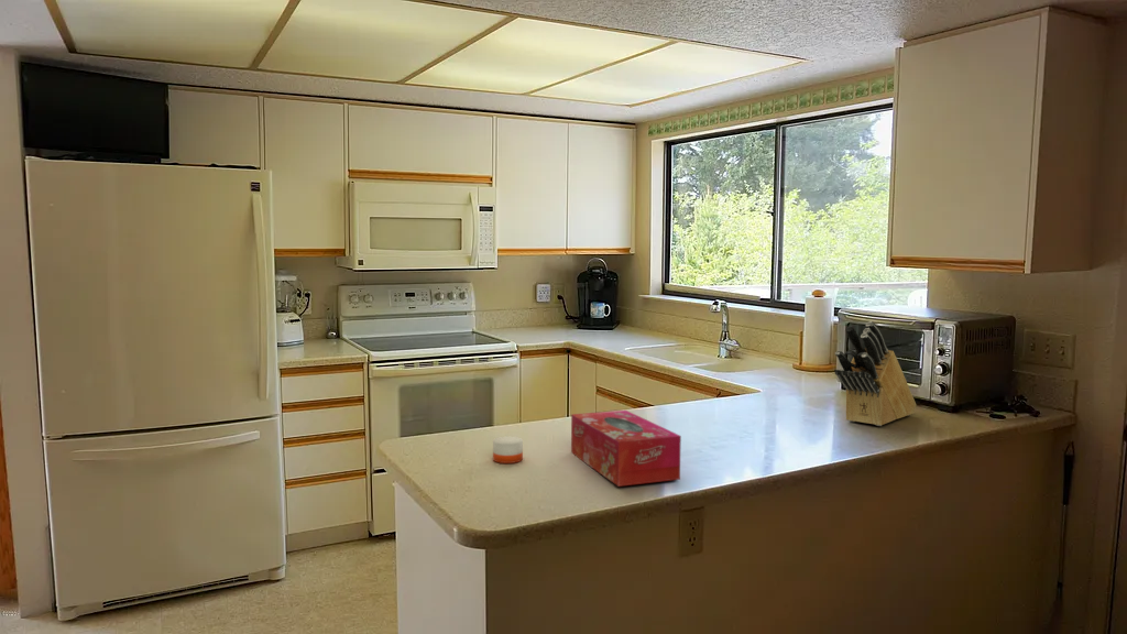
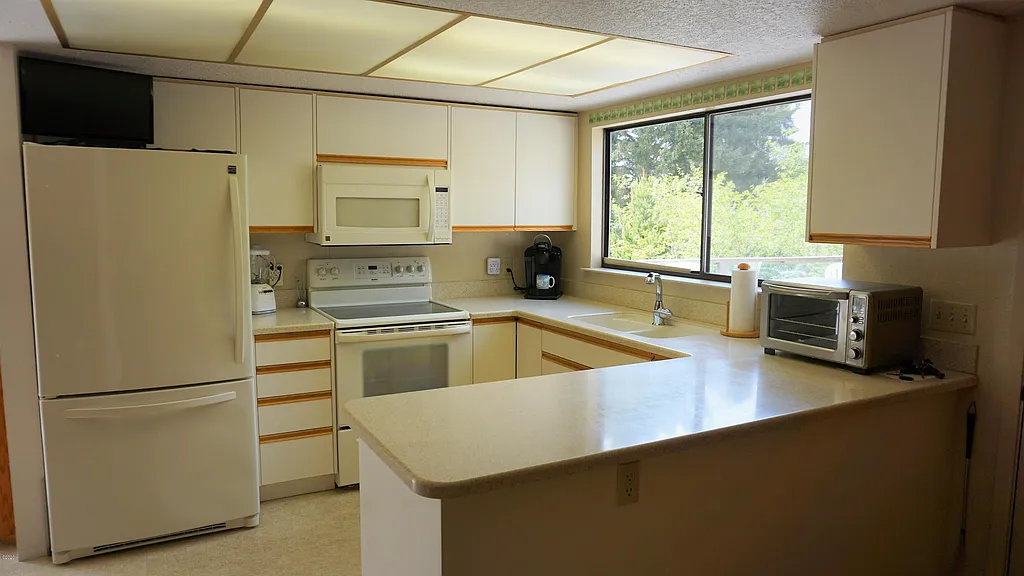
- candle [492,436,524,464]
- tissue box [570,409,682,488]
- knife block [834,320,917,427]
